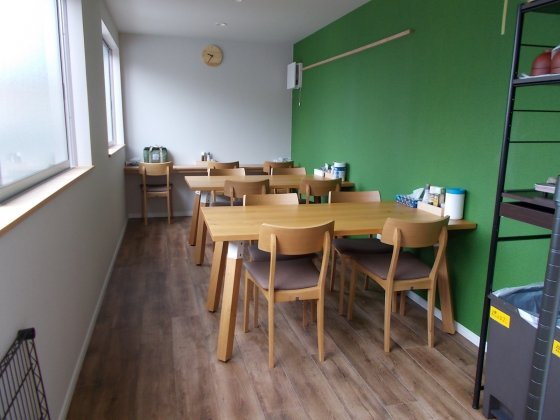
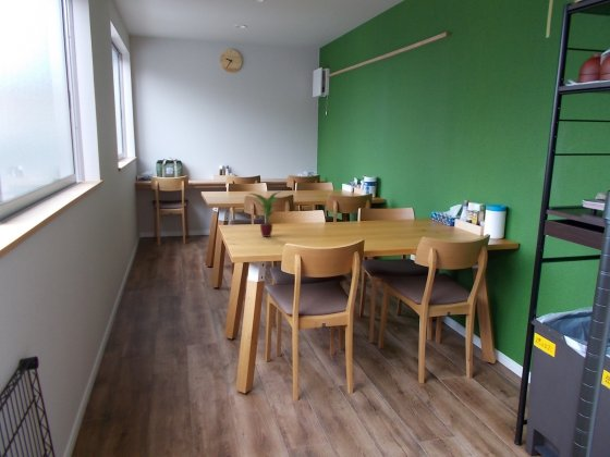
+ potted plant [248,190,283,238]
